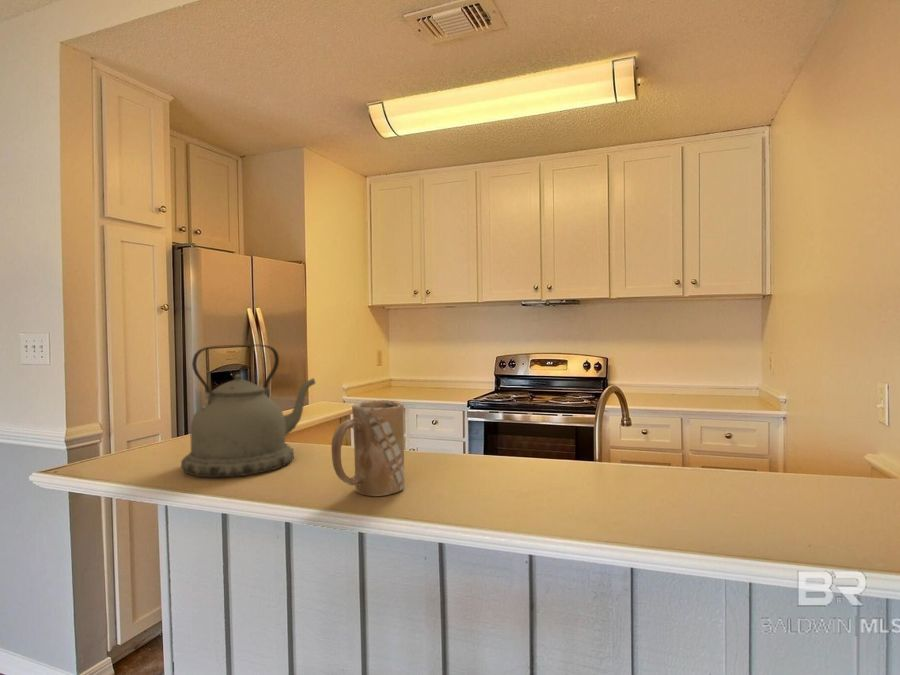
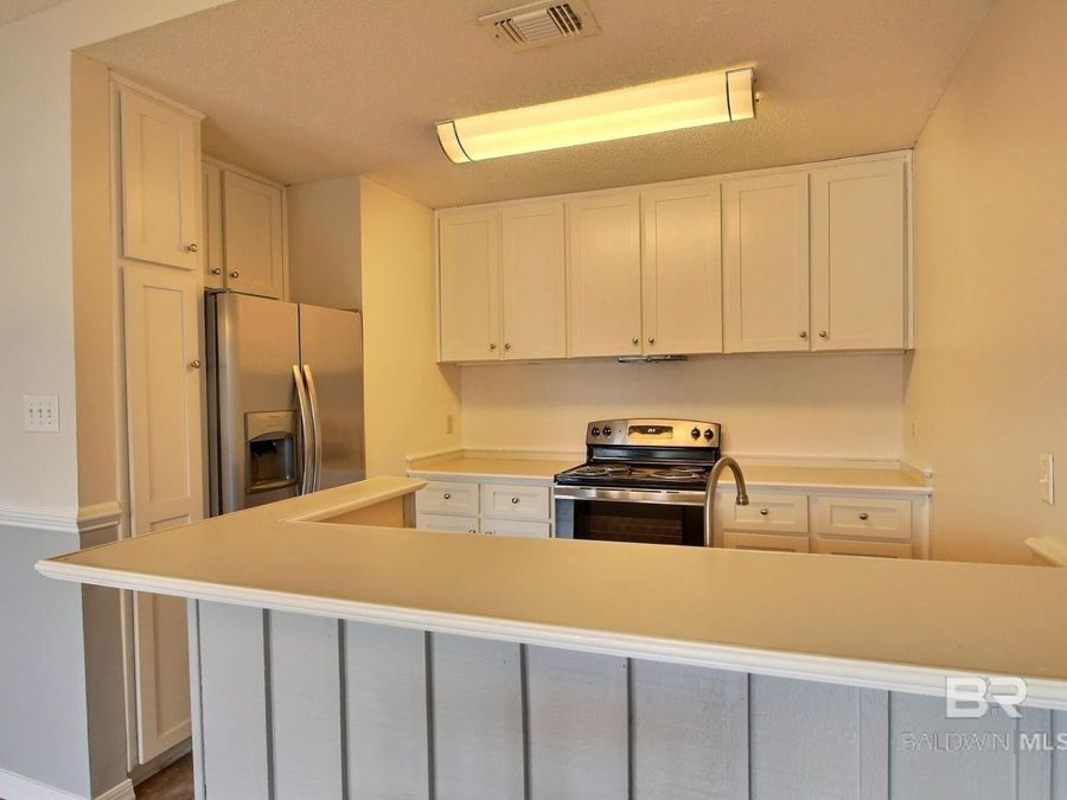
- kettle [180,344,316,478]
- mug [331,399,406,497]
